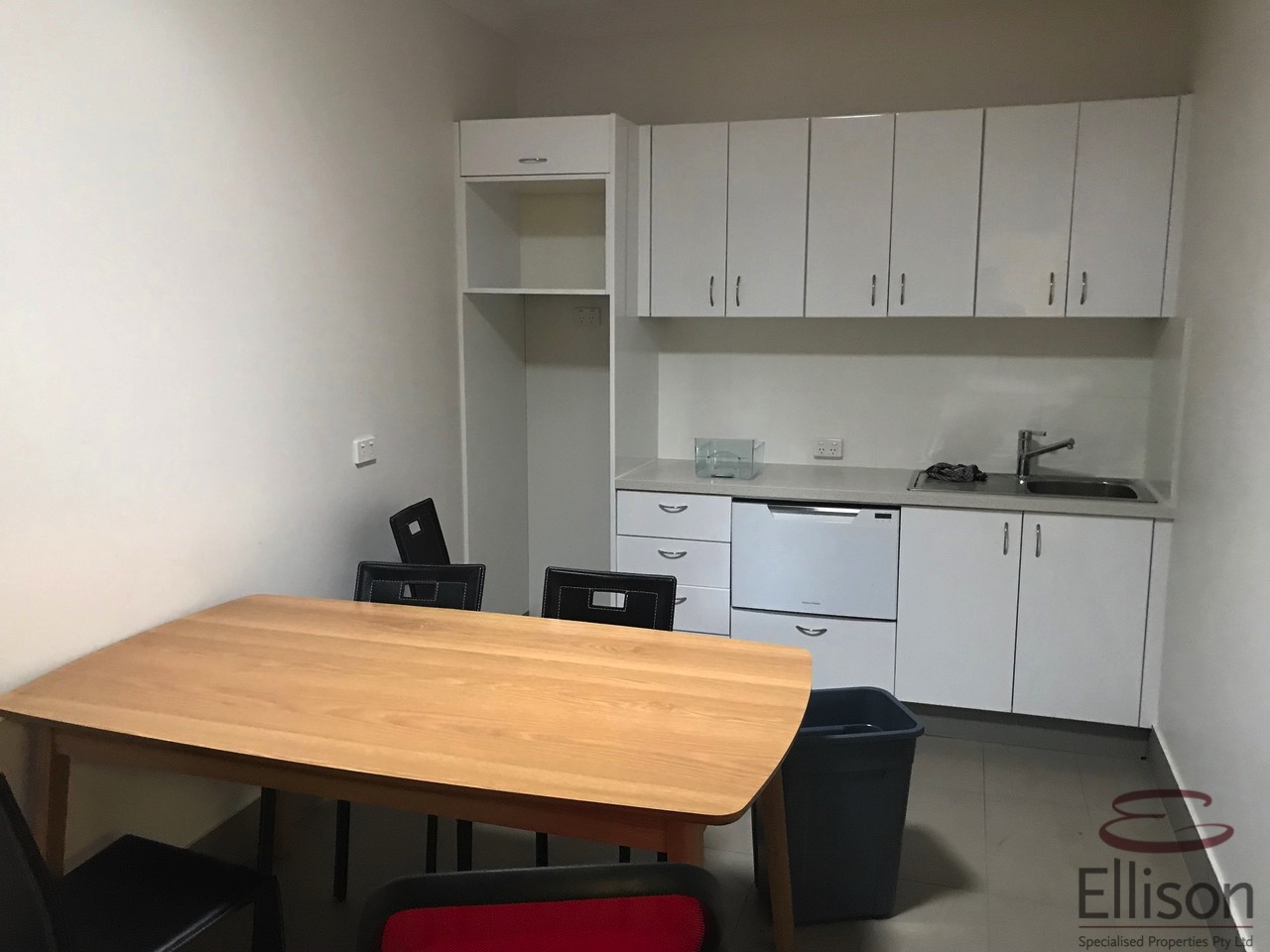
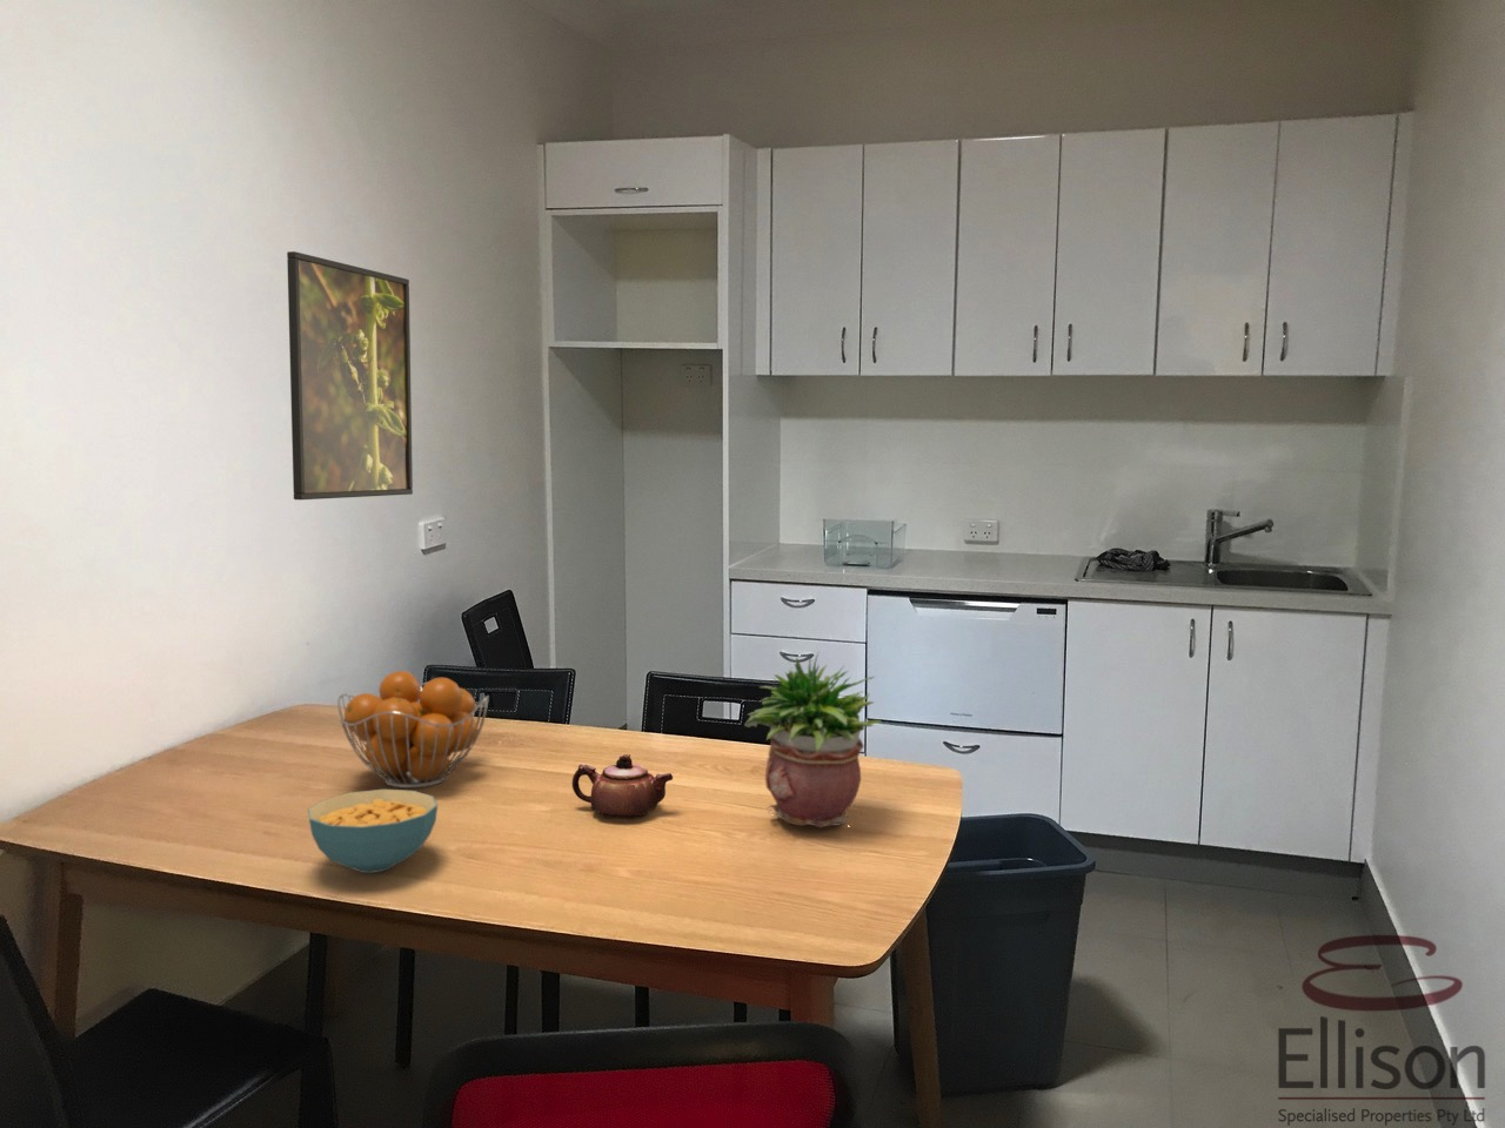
+ fruit basket [337,669,491,789]
+ teapot [571,754,674,820]
+ potted plant [743,652,882,829]
+ cereal bowl [307,788,438,874]
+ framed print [286,250,414,500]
